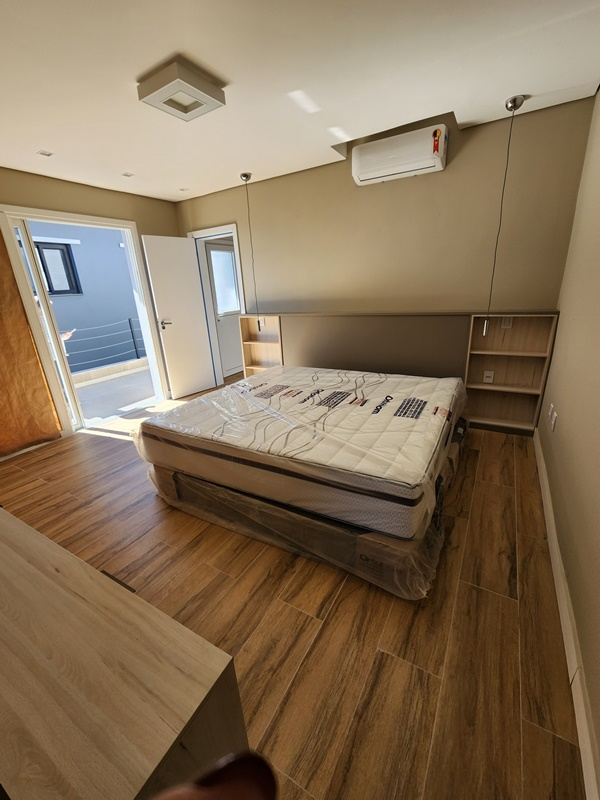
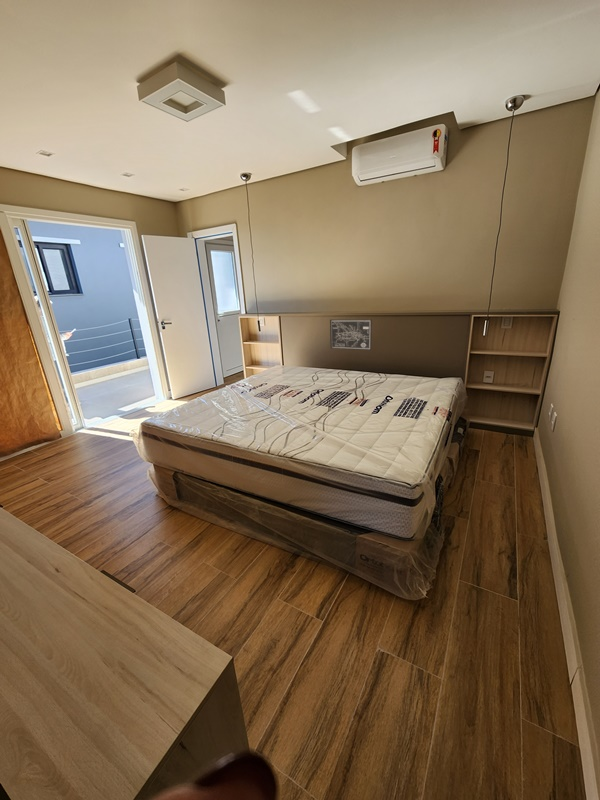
+ wall art [329,318,373,351]
